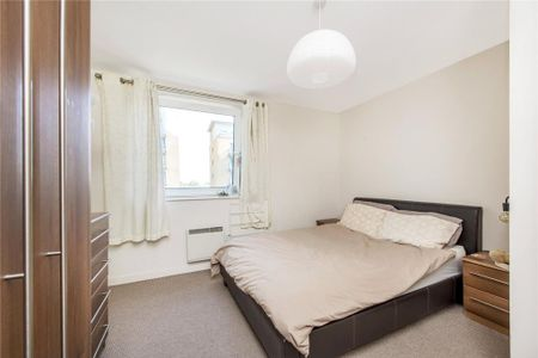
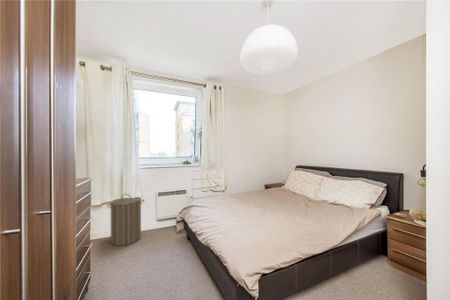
+ laundry hamper [106,193,145,247]
